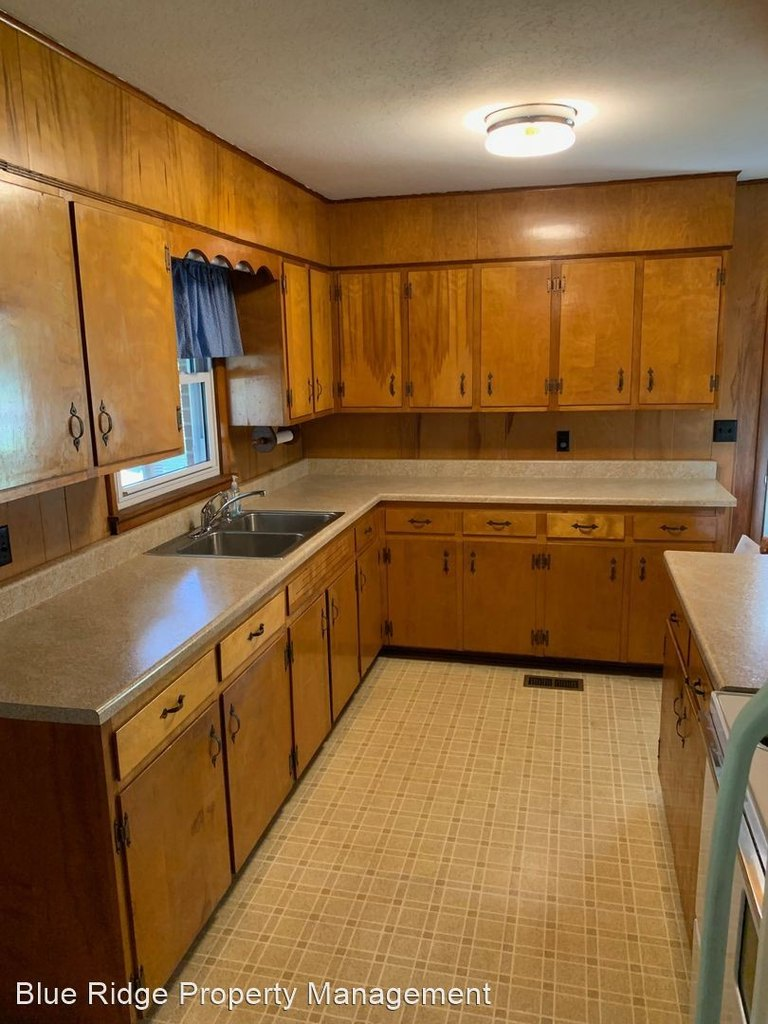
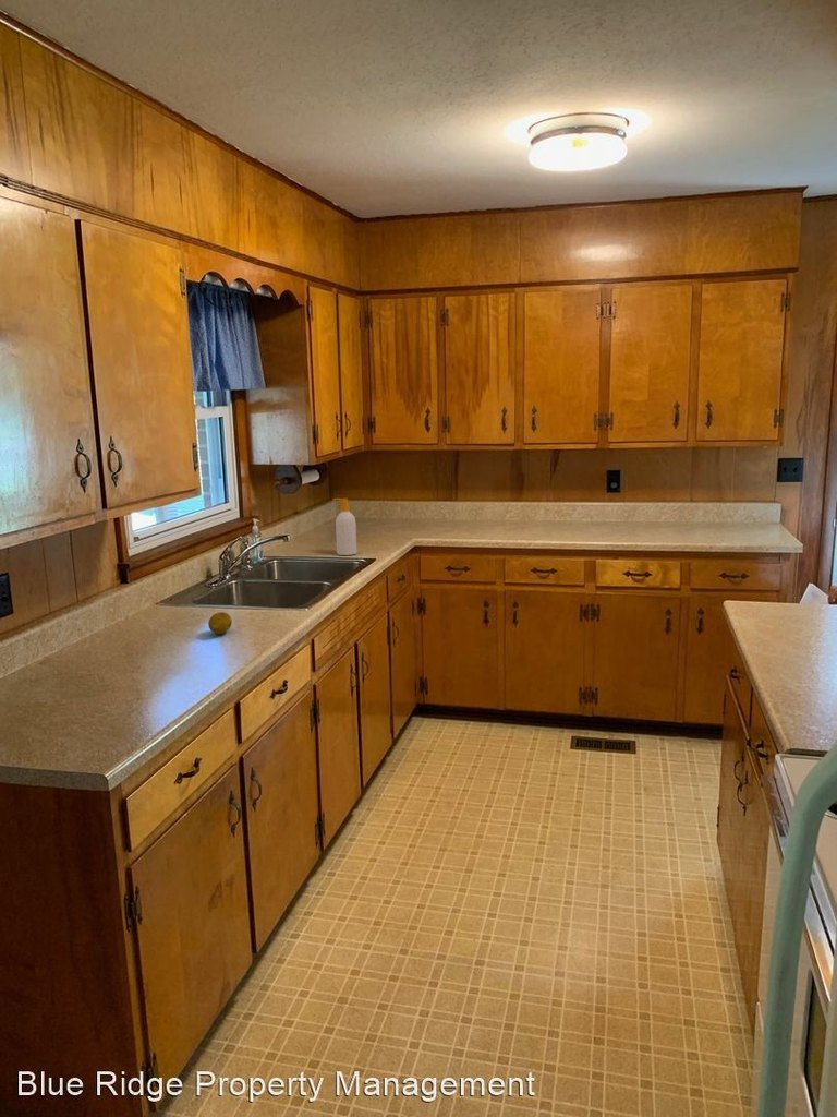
+ soap bottle [332,497,357,556]
+ fruit [207,611,233,635]
